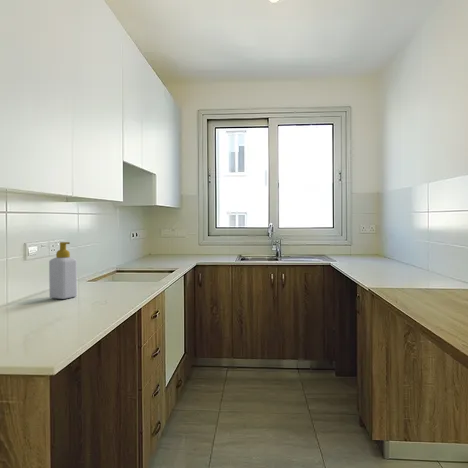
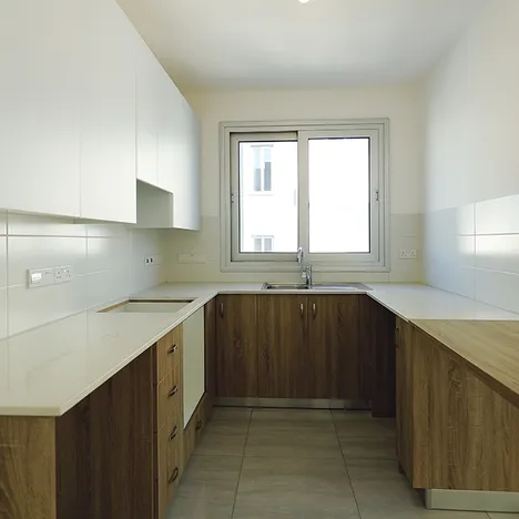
- soap bottle [48,241,78,300]
